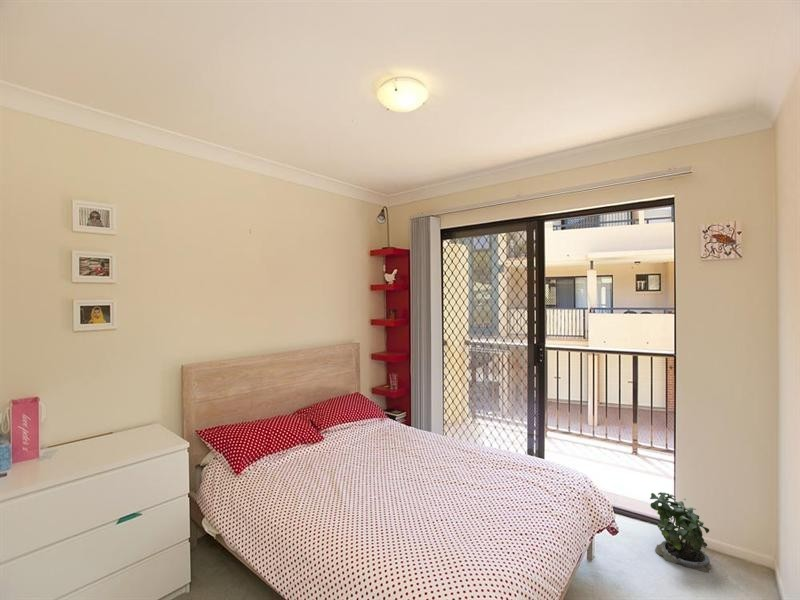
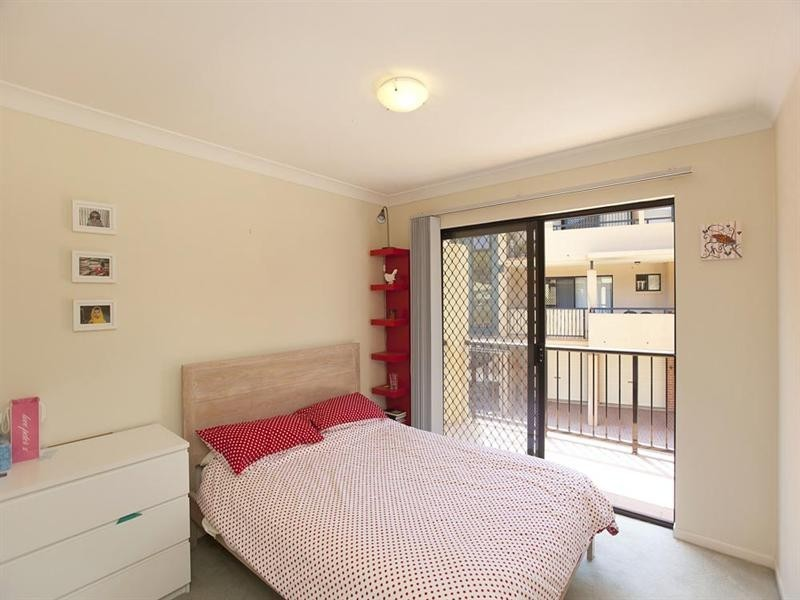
- potted plant [649,491,712,574]
